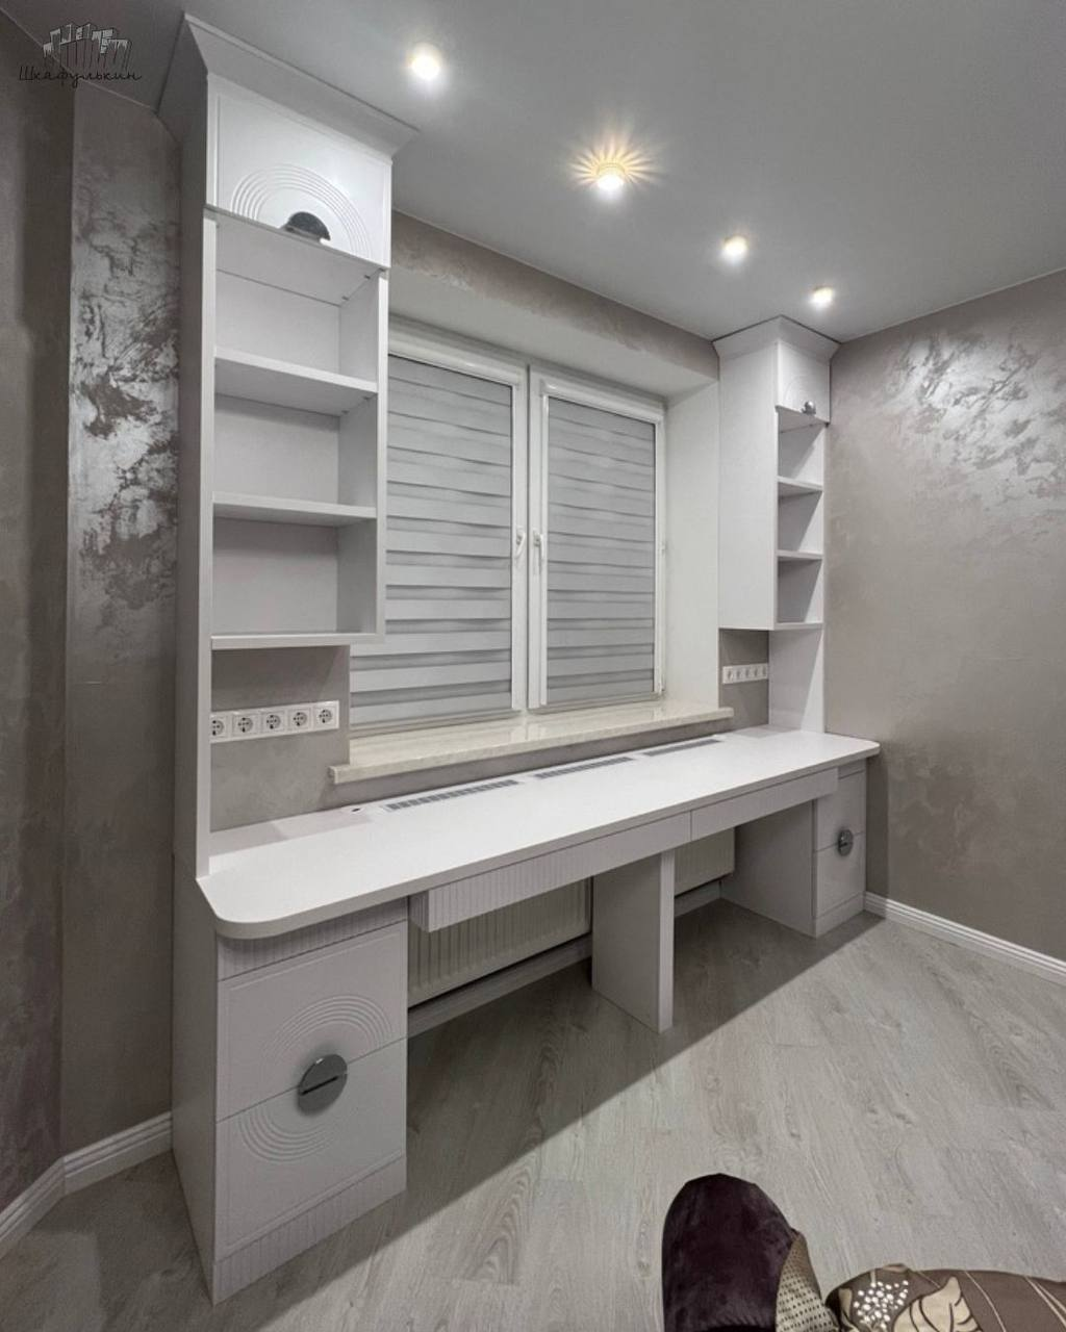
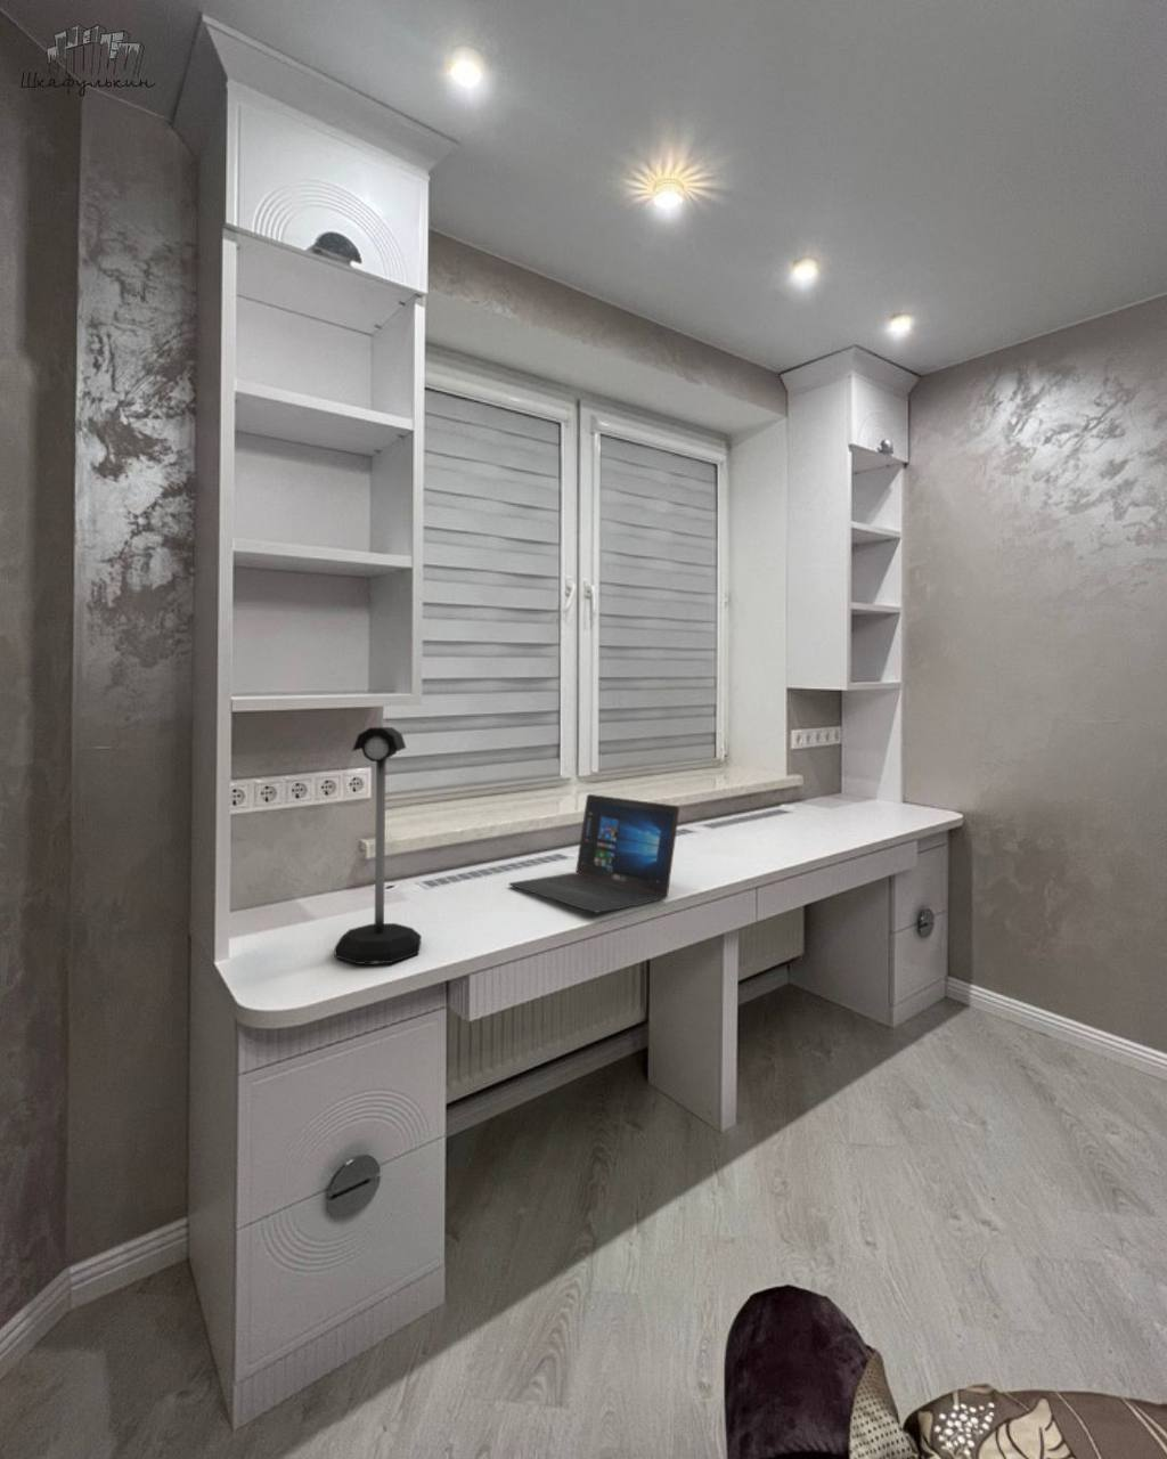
+ laptop [508,793,680,915]
+ mailbox [333,727,422,966]
